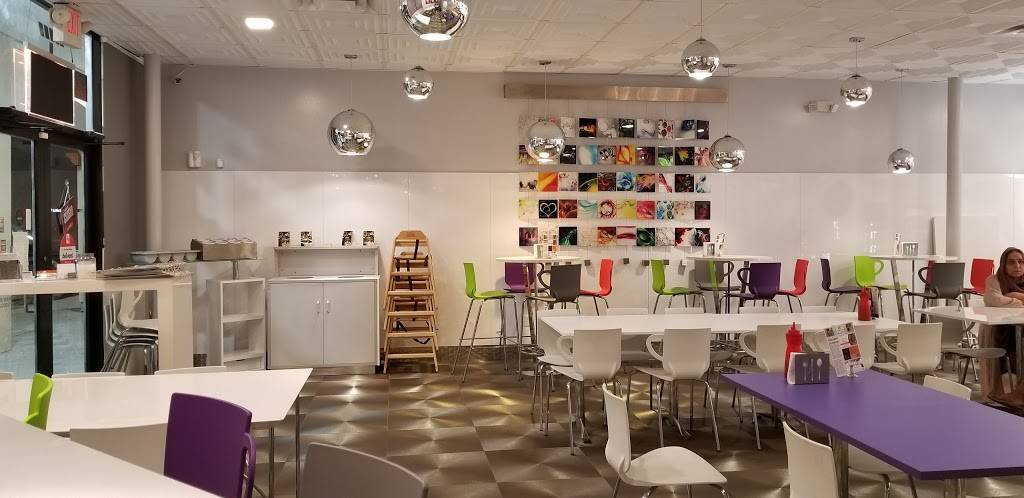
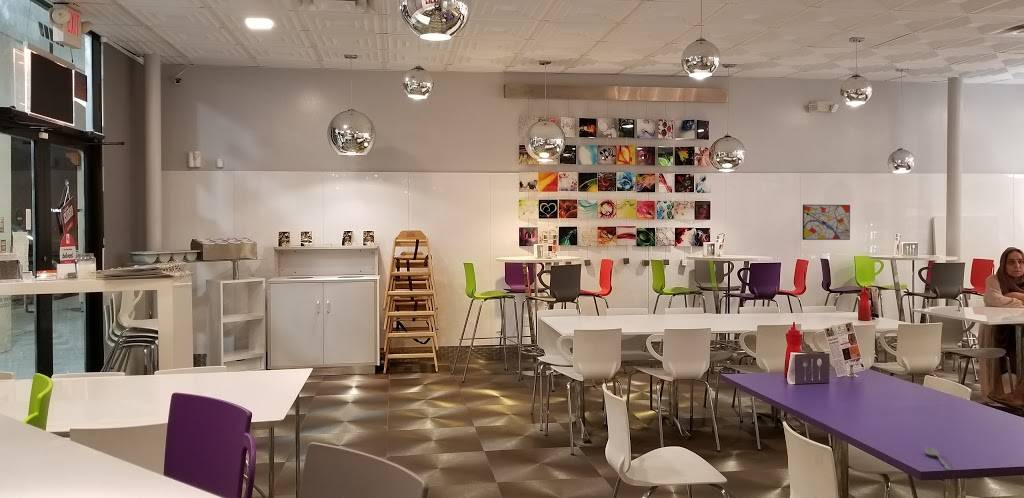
+ spoon [924,445,953,471]
+ wall art [801,204,851,241]
